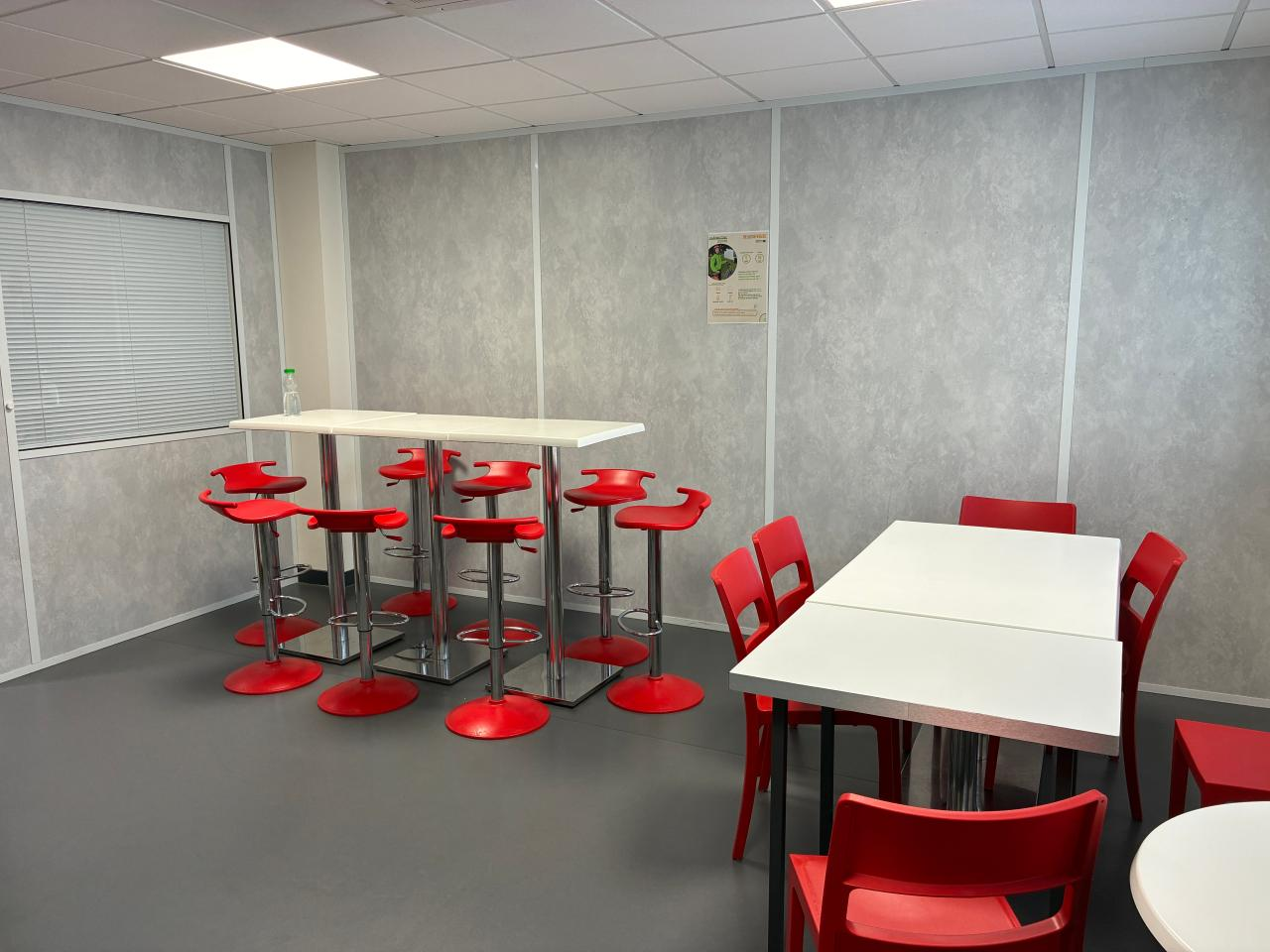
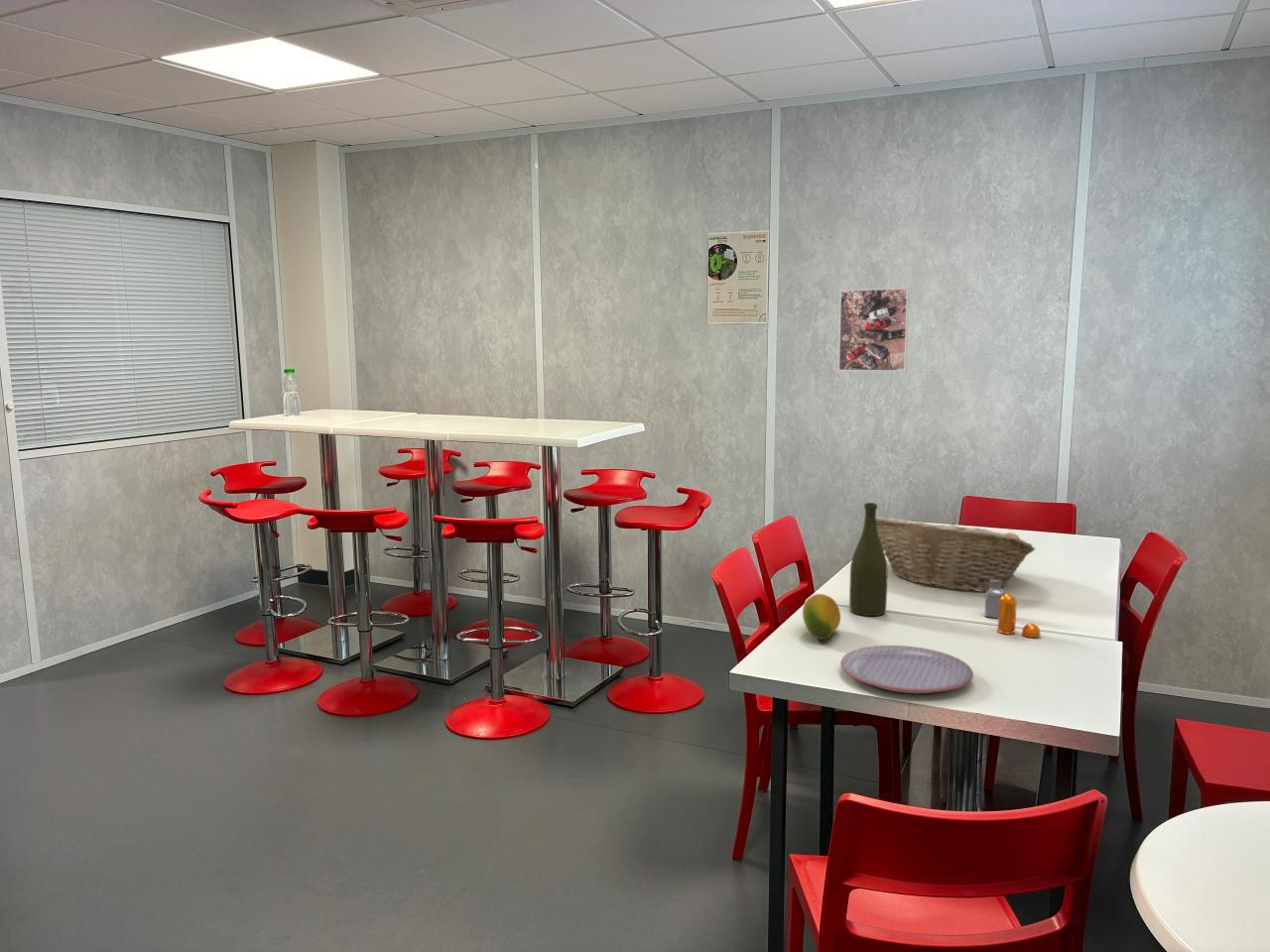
+ saltshaker [984,578,1005,619]
+ bottle [848,502,888,617]
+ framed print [837,288,910,372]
+ fruit [802,593,841,641]
+ plate [839,645,974,694]
+ pepper shaker [996,592,1041,639]
+ fruit basket [876,516,1037,593]
